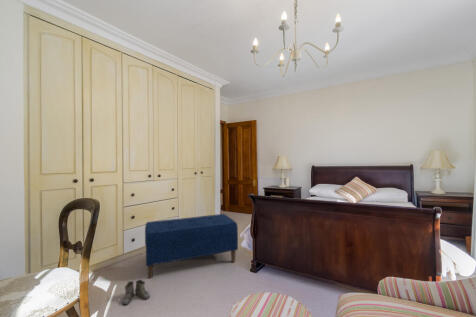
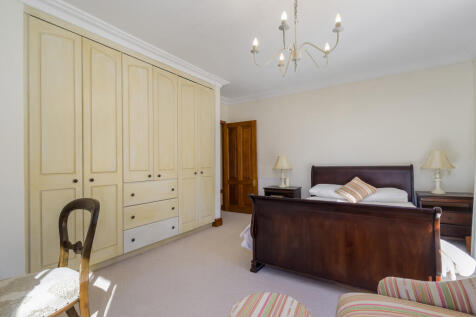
- bench [144,213,239,280]
- boots [121,279,151,307]
